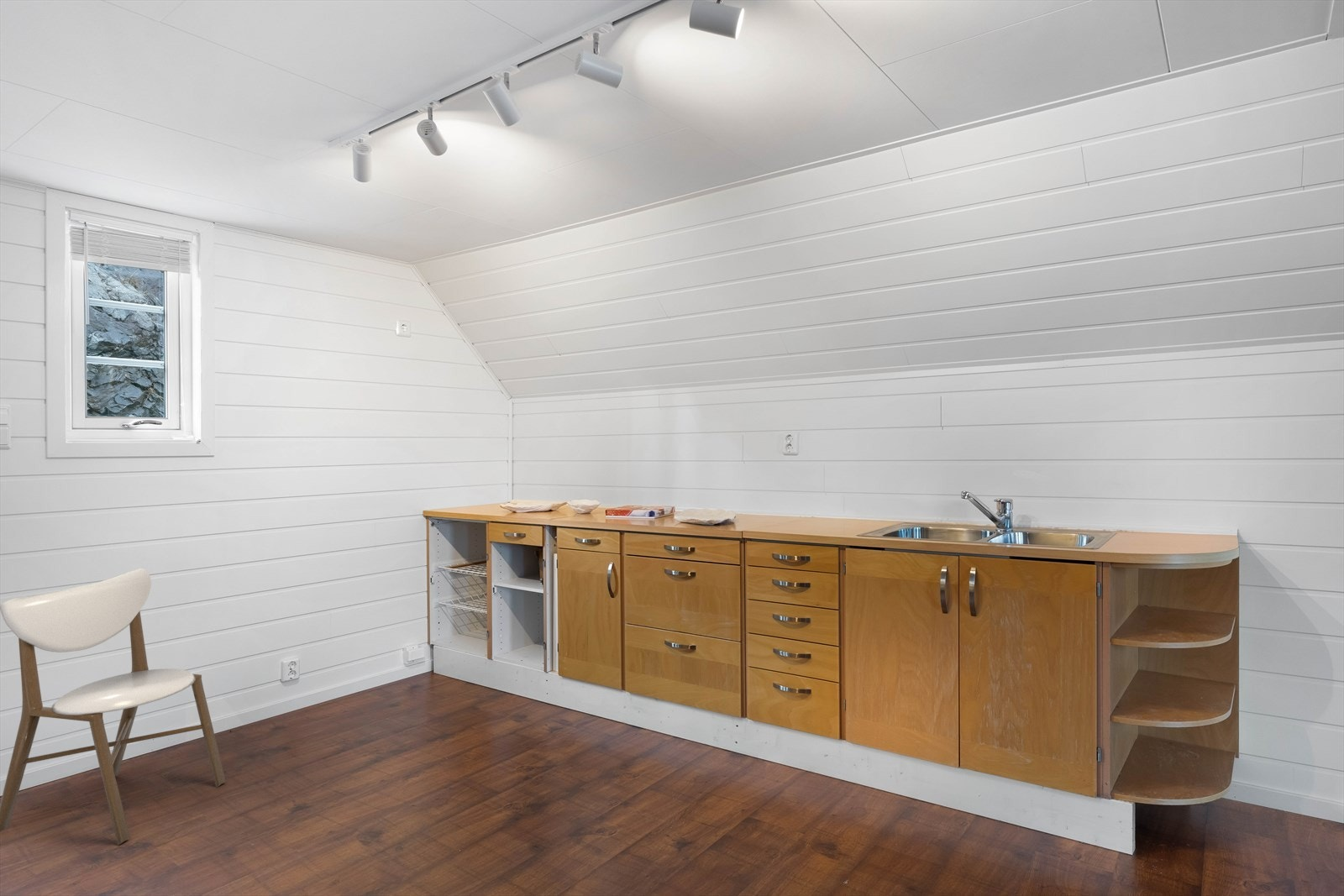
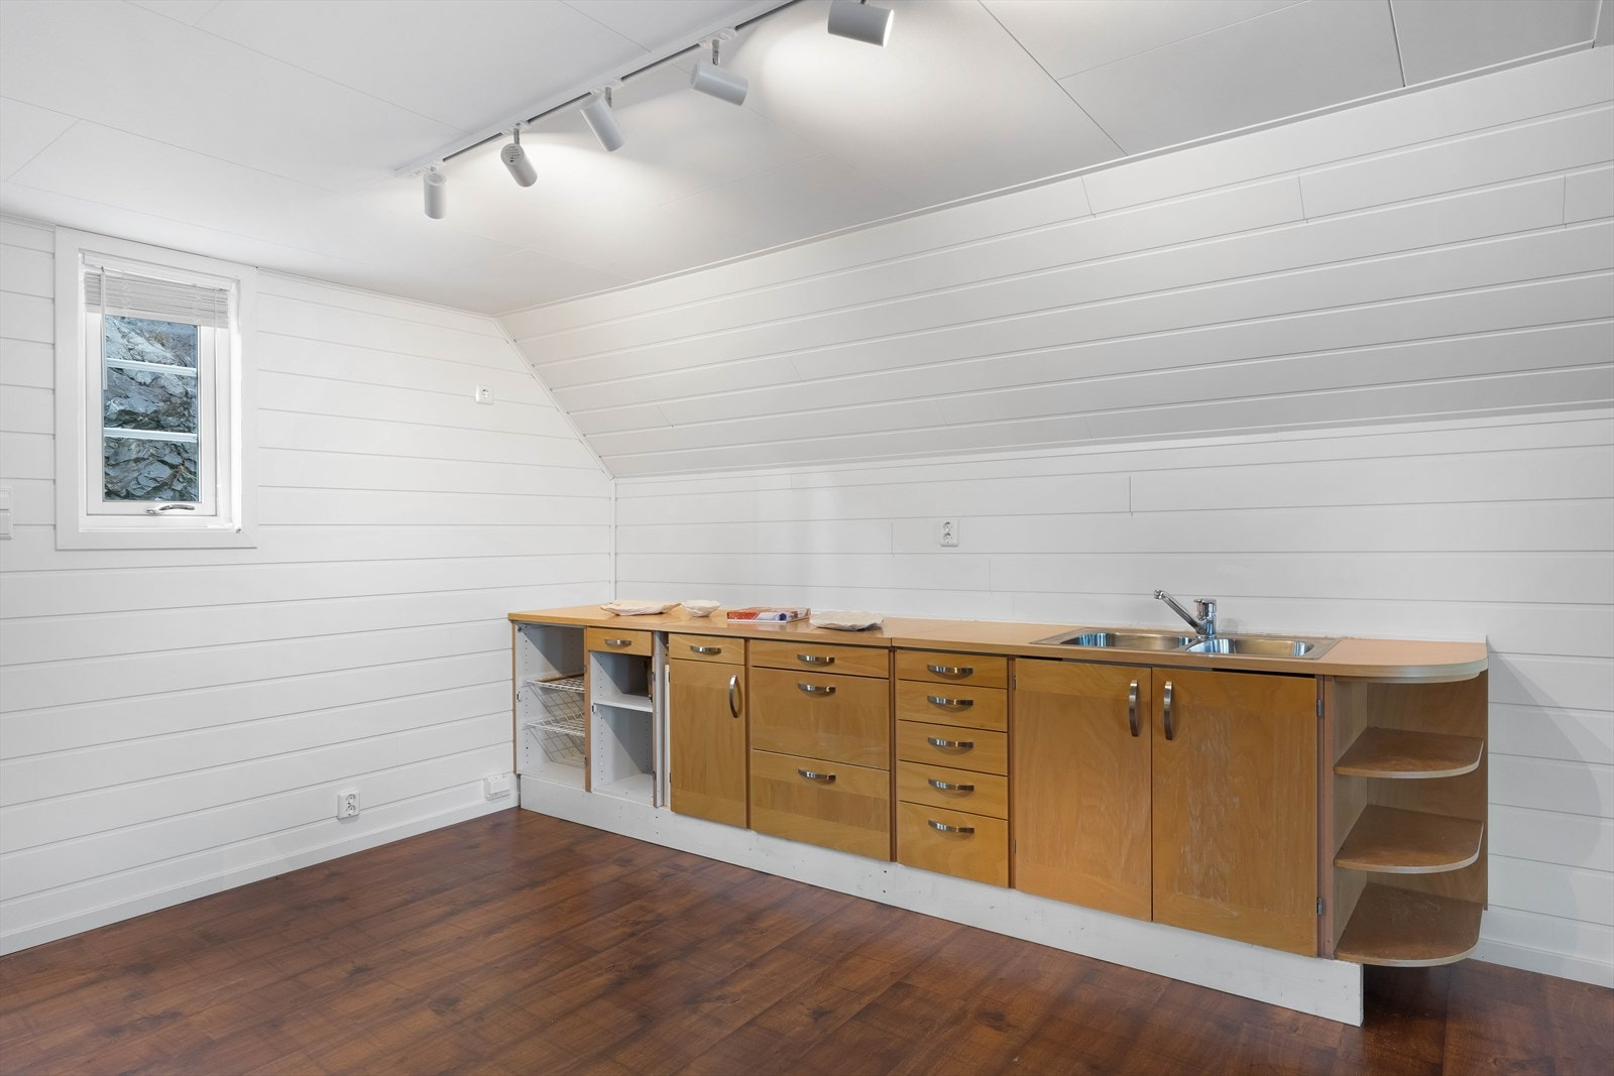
- dining chair [0,568,226,846]
